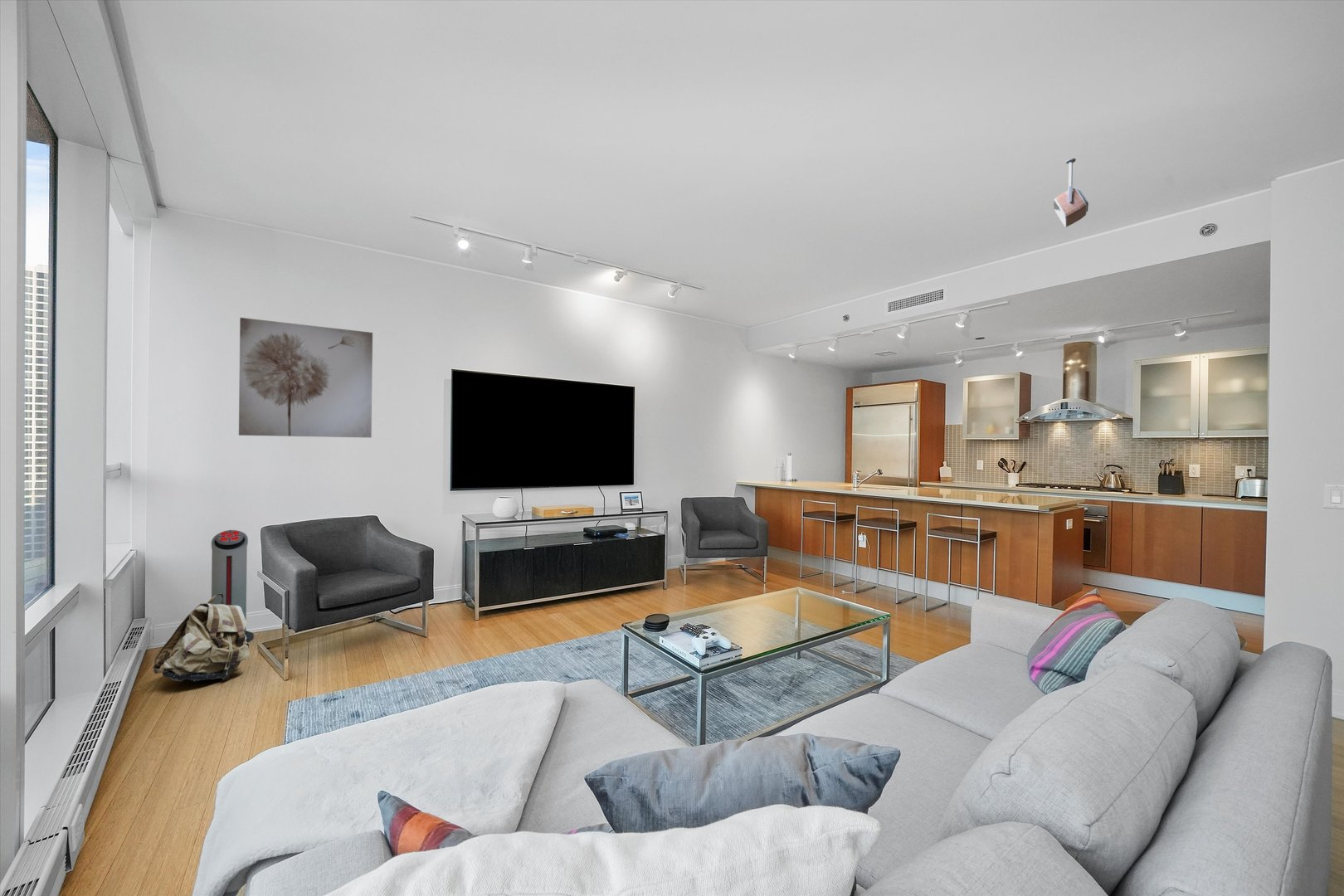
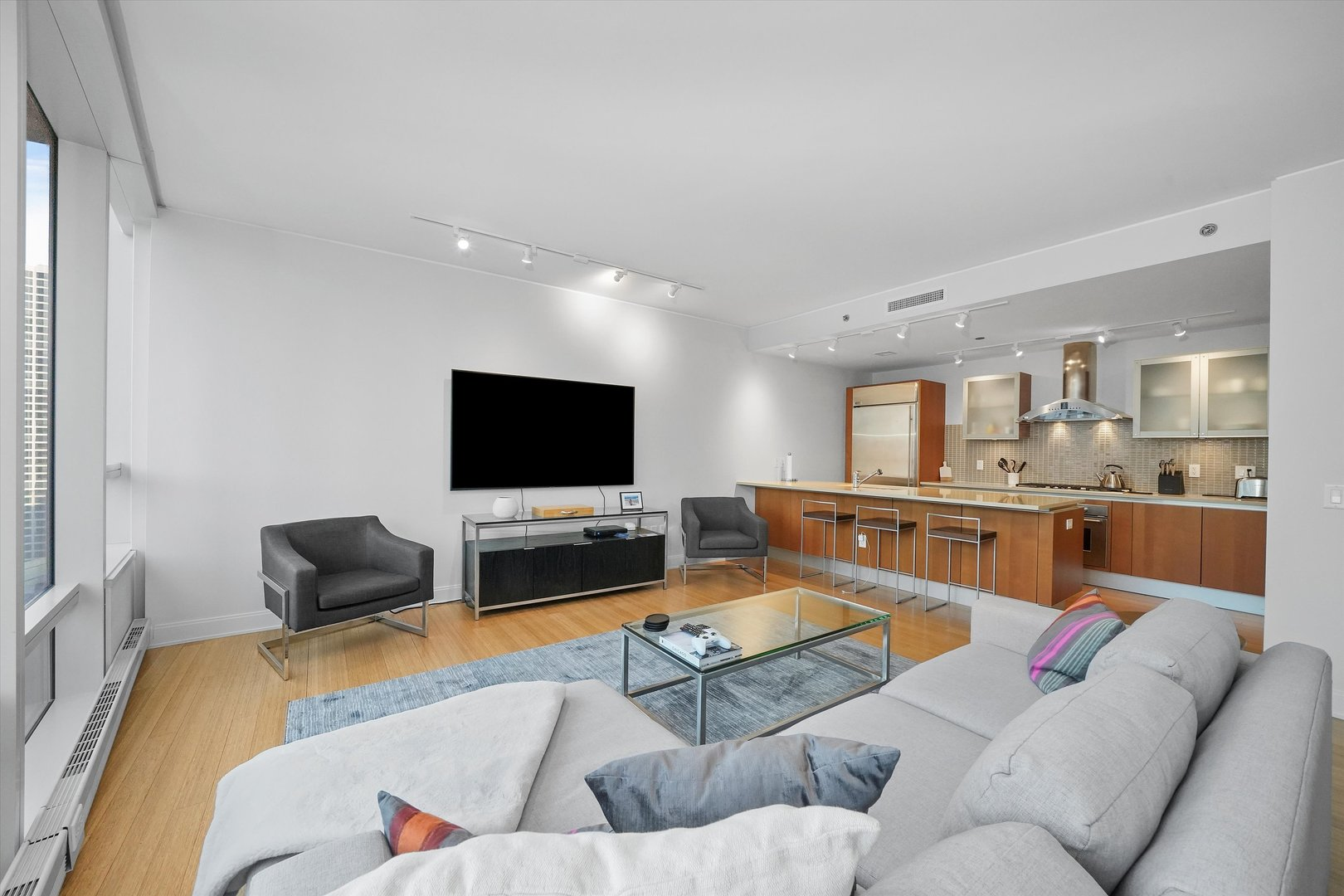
- pendant light [1053,158,1089,228]
- air purifier [211,529,255,643]
- backpack [153,593,251,684]
- wall art [238,317,373,439]
